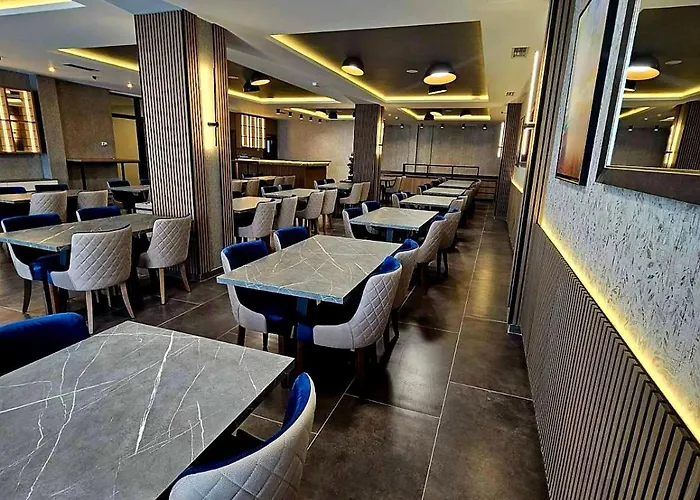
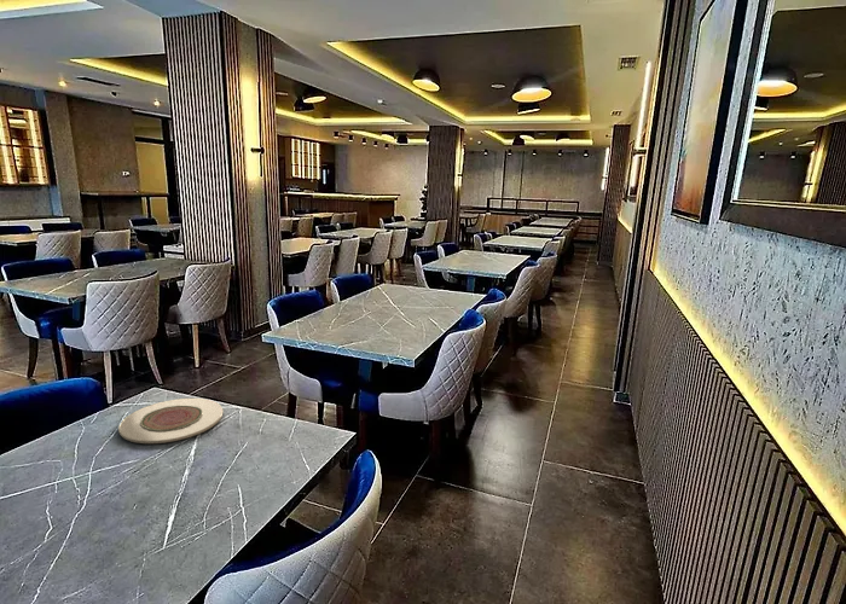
+ plate [117,397,224,445]
